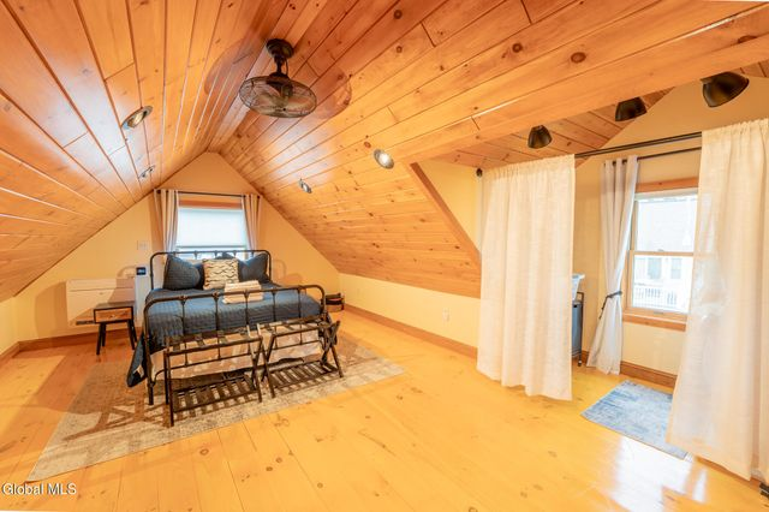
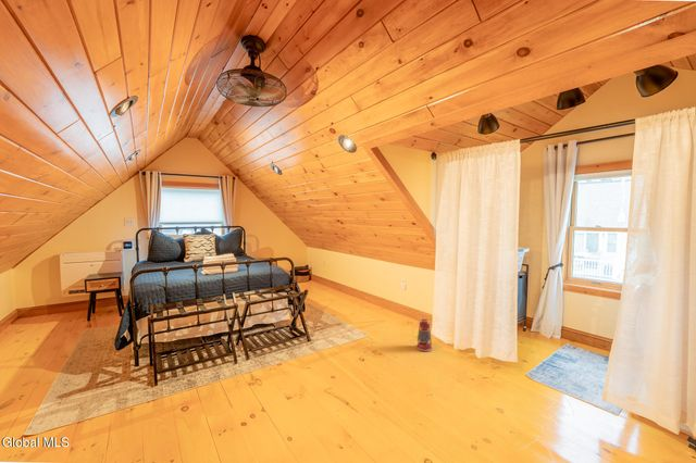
+ lantern [411,316,434,352]
